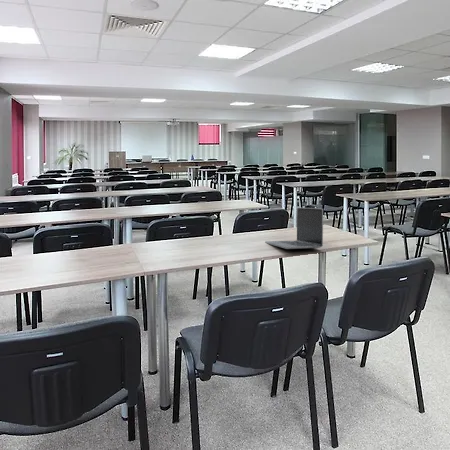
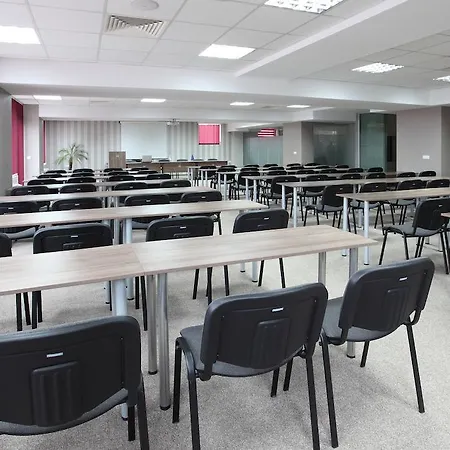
- laptop [264,207,324,250]
